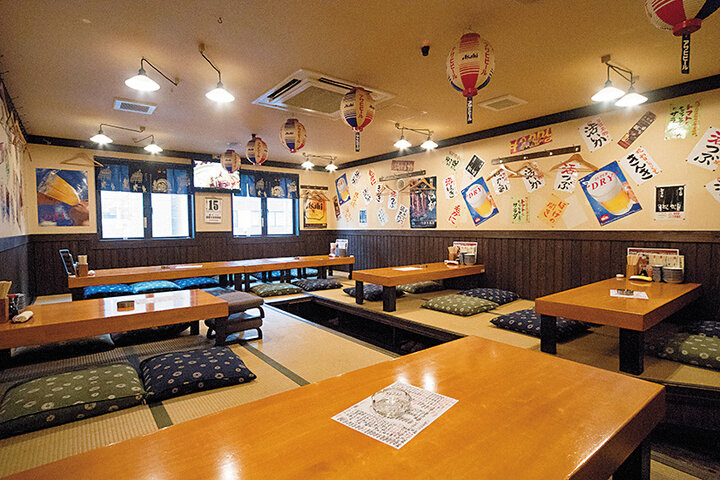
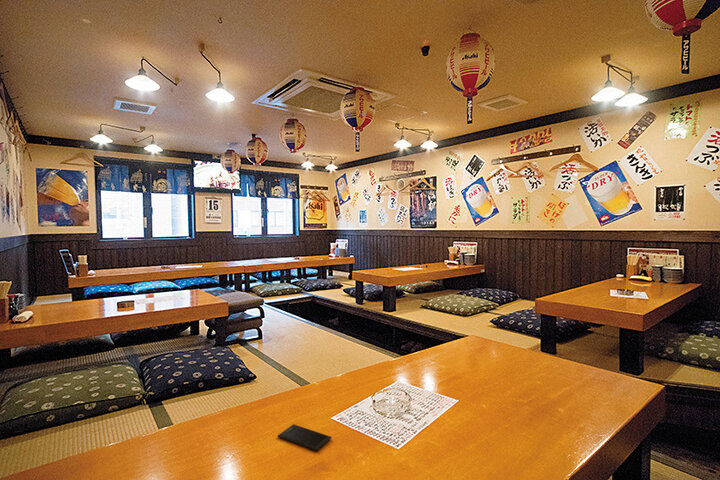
+ smartphone [277,423,332,452]
